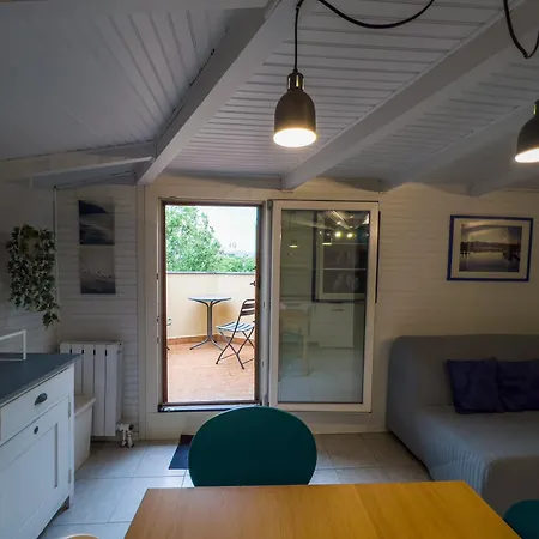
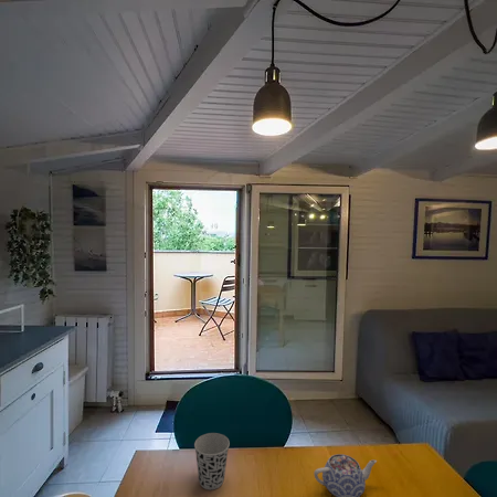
+ cup [193,432,231,490]
+ teapot [313,453,378,497]
